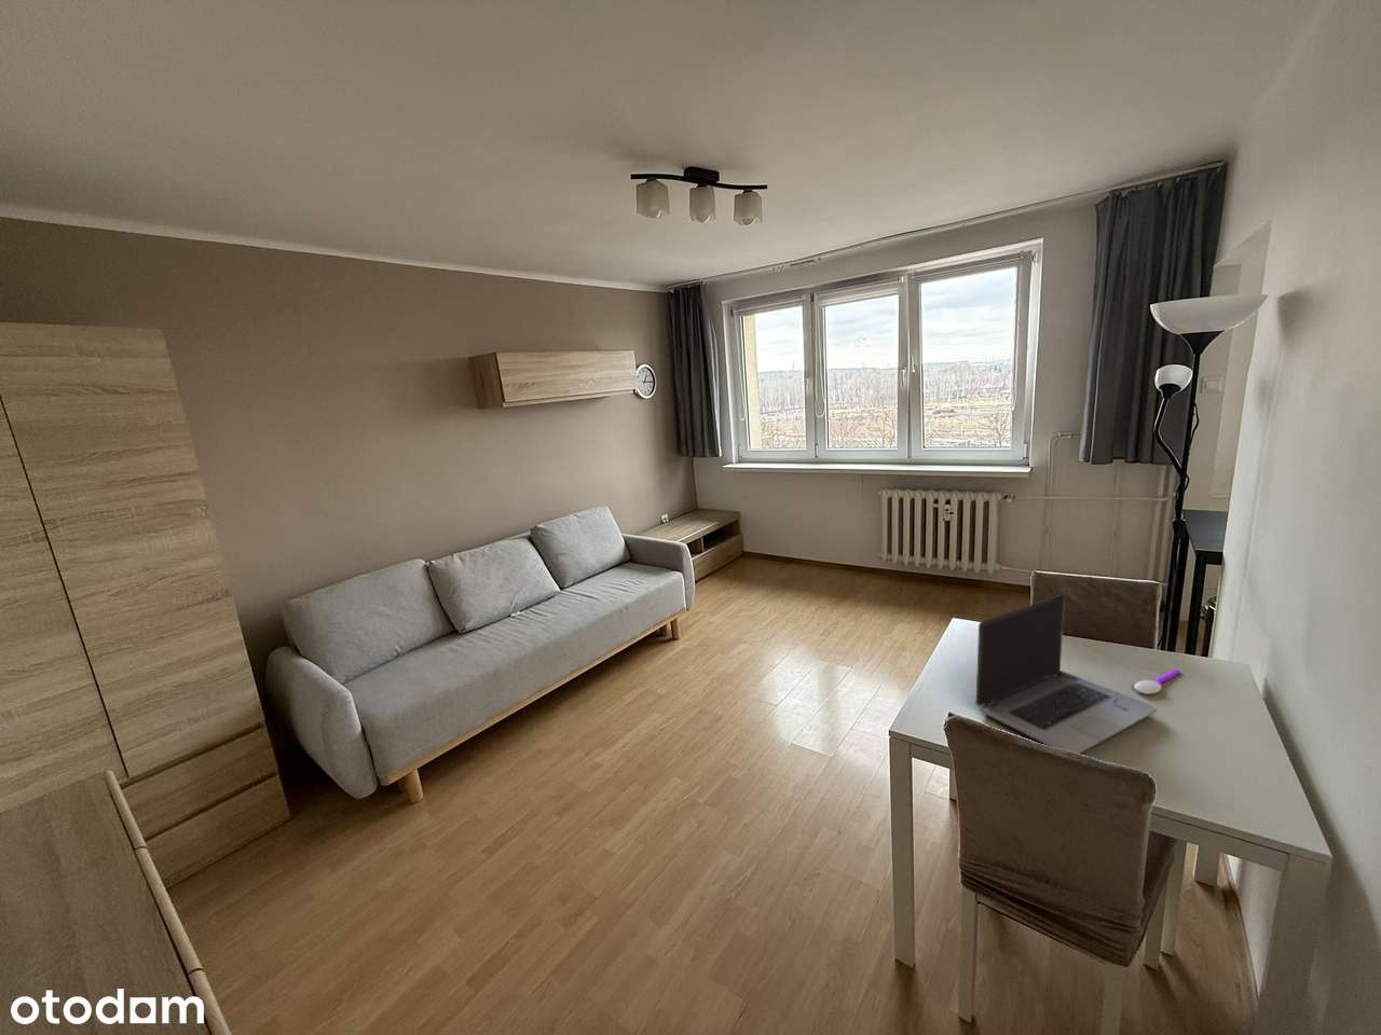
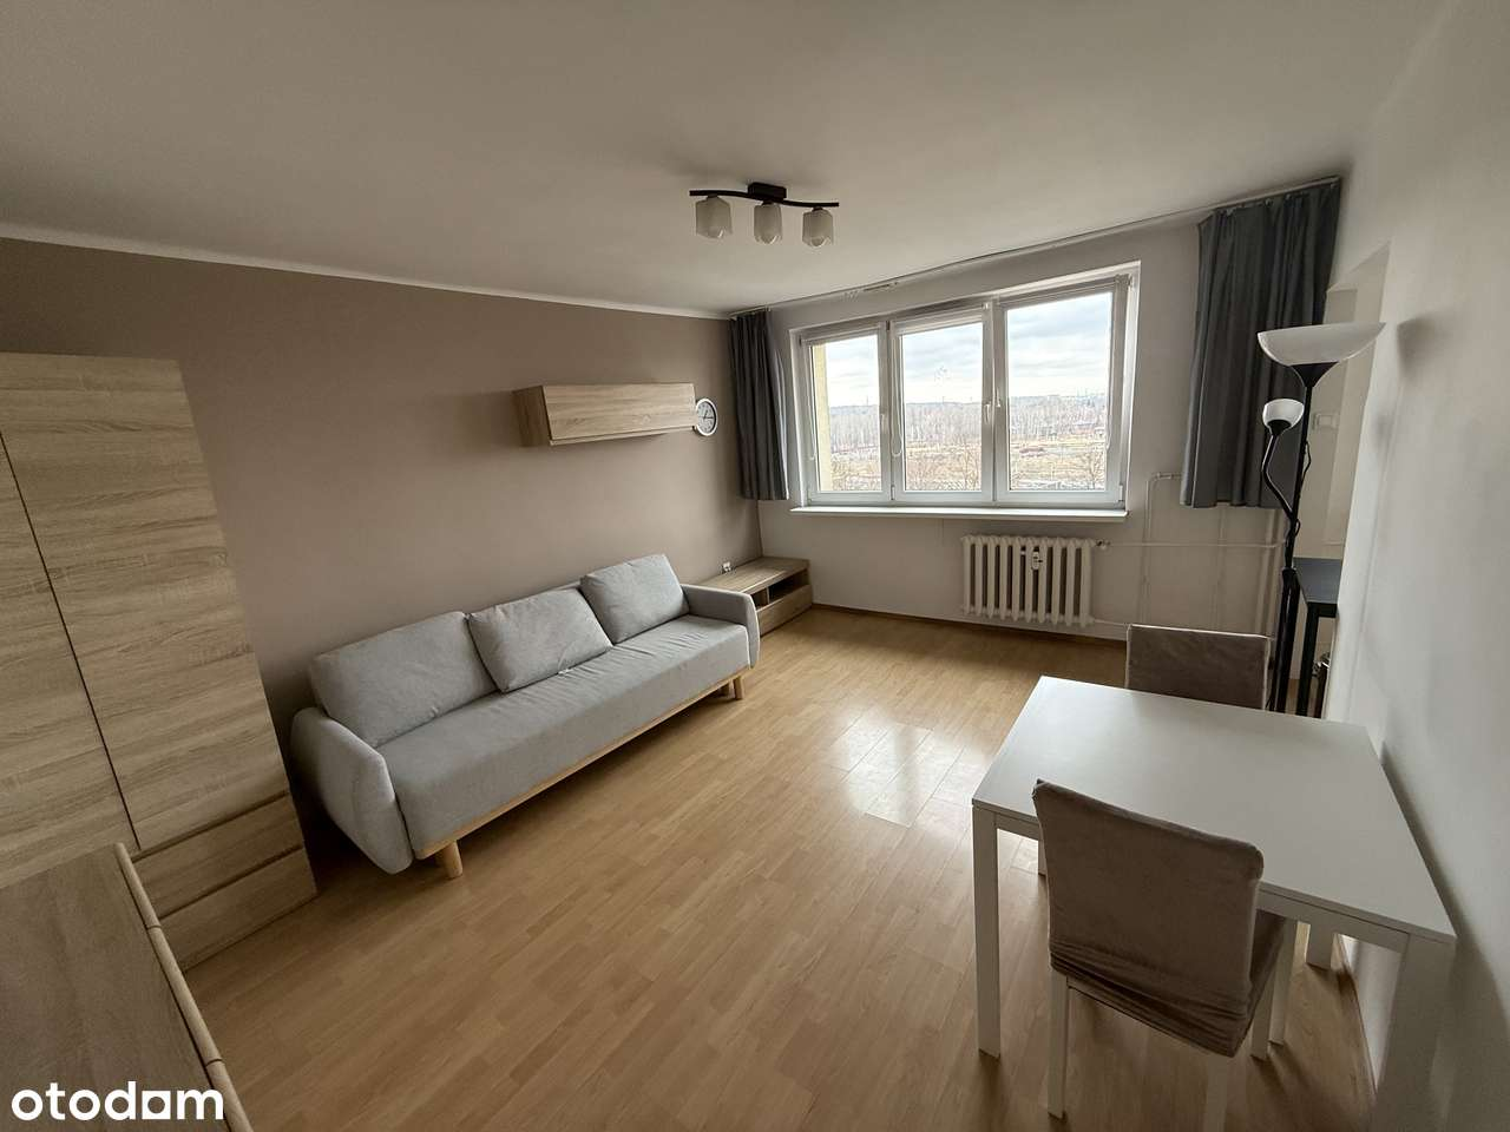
- laptop computer [975,593,1159,755]
- spoon [1133,669,1181,696]
